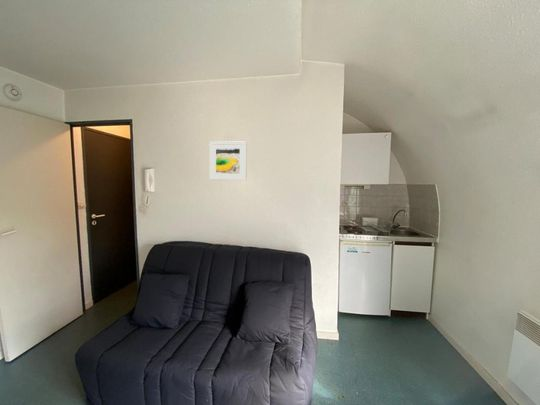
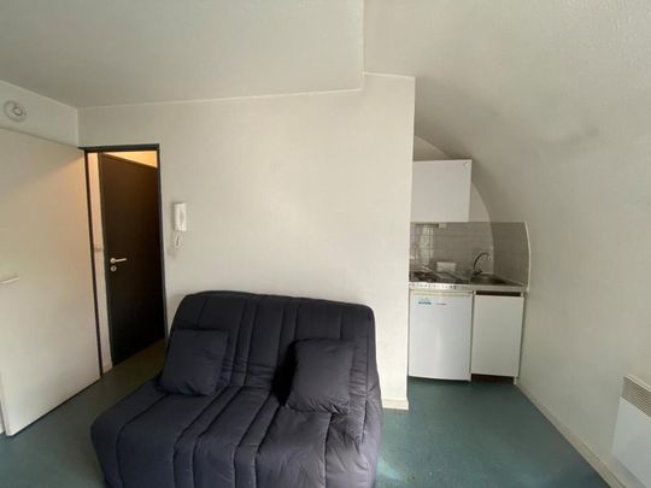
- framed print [208,140,248,181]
